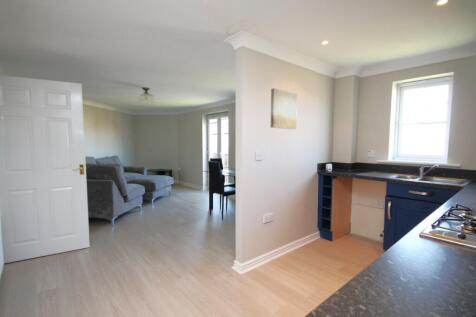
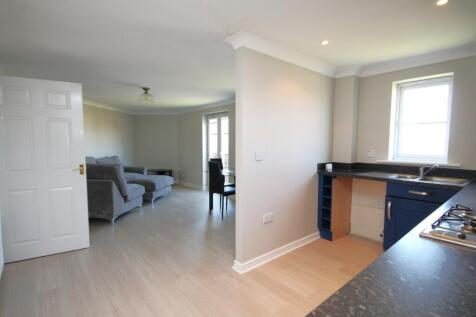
- wall art [270,87,298,130]
